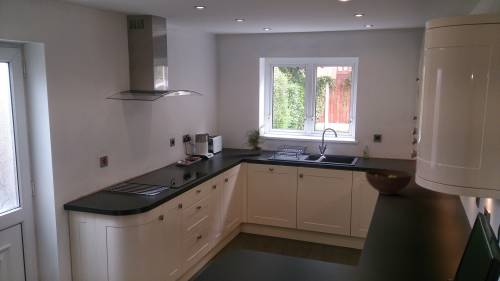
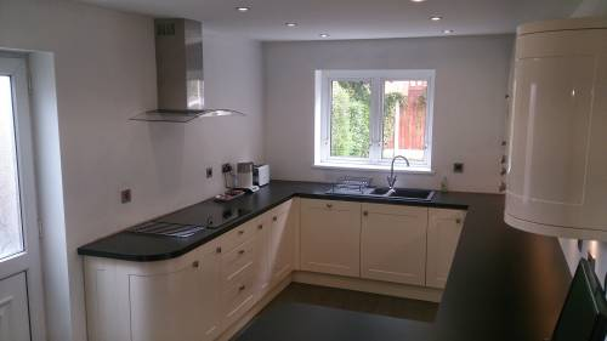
- fruit bowl [364,168,413,196]
- potted plant [241,124,268,156]
